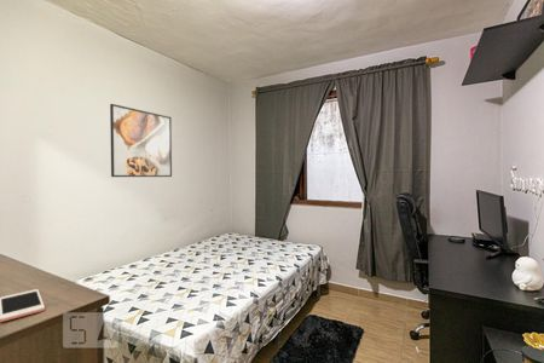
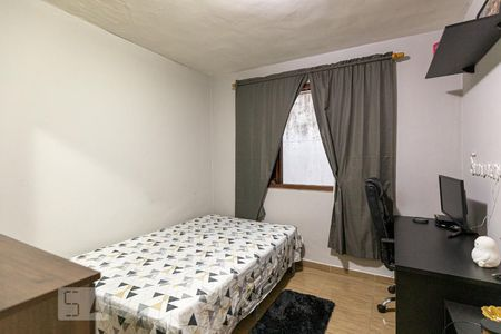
- cell phone [0,288,46,323]
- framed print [109,103,173,178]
